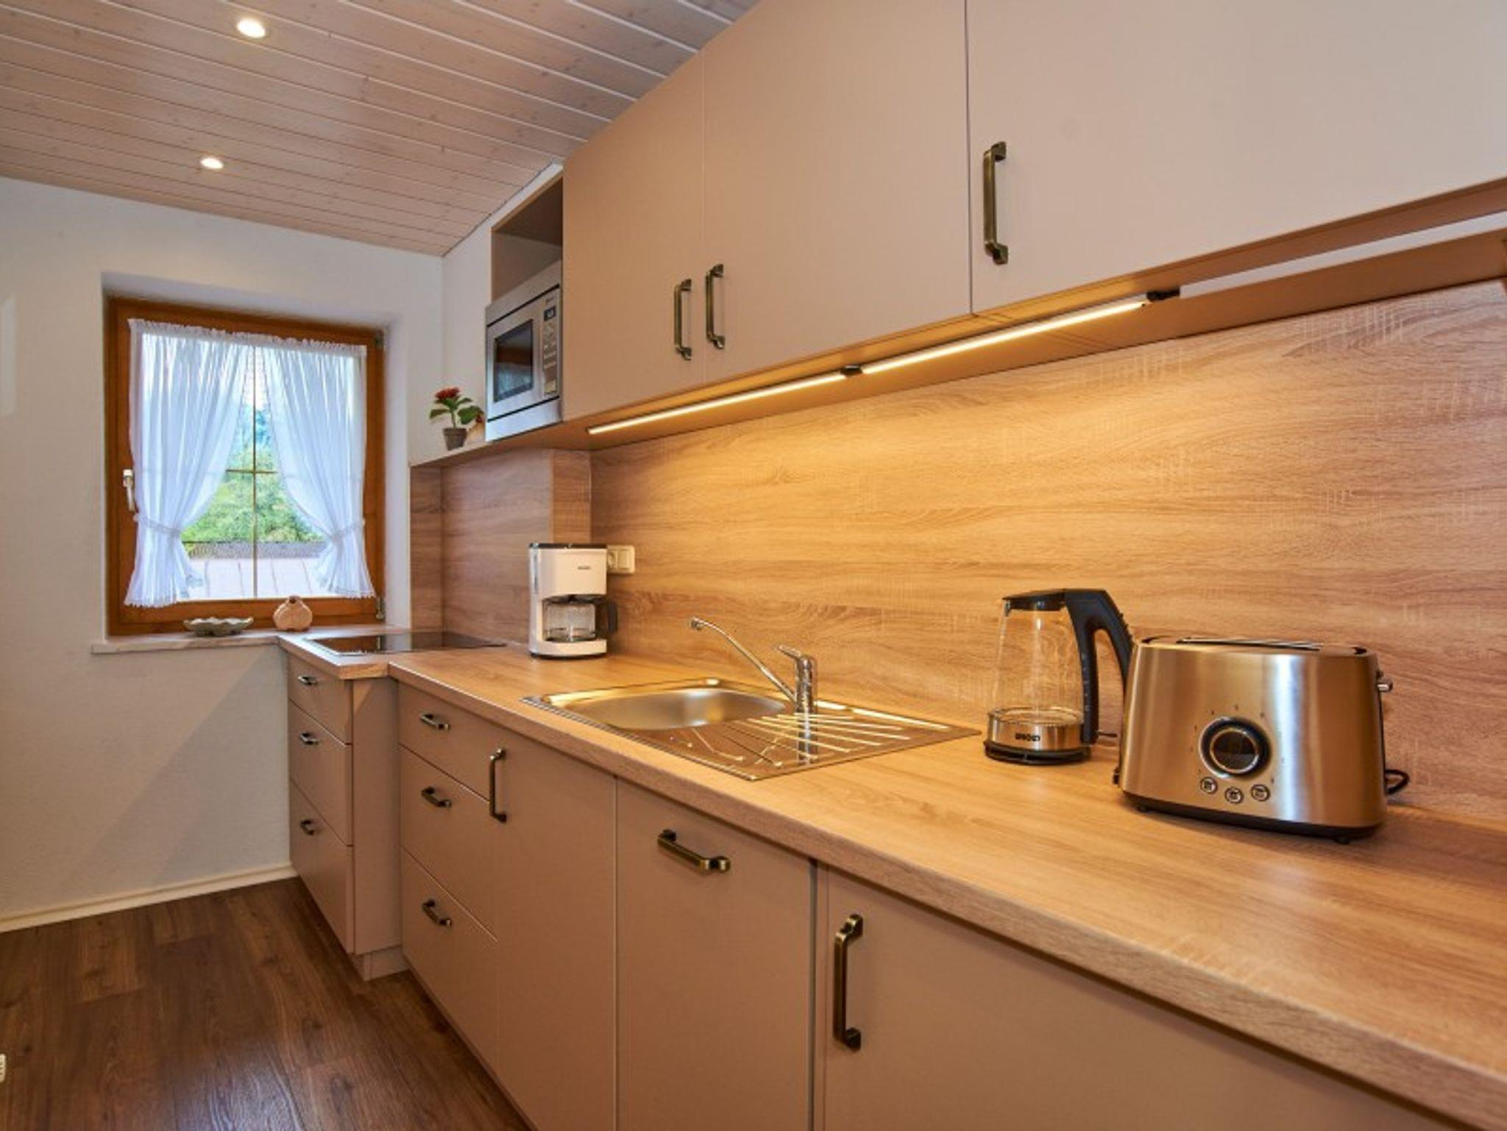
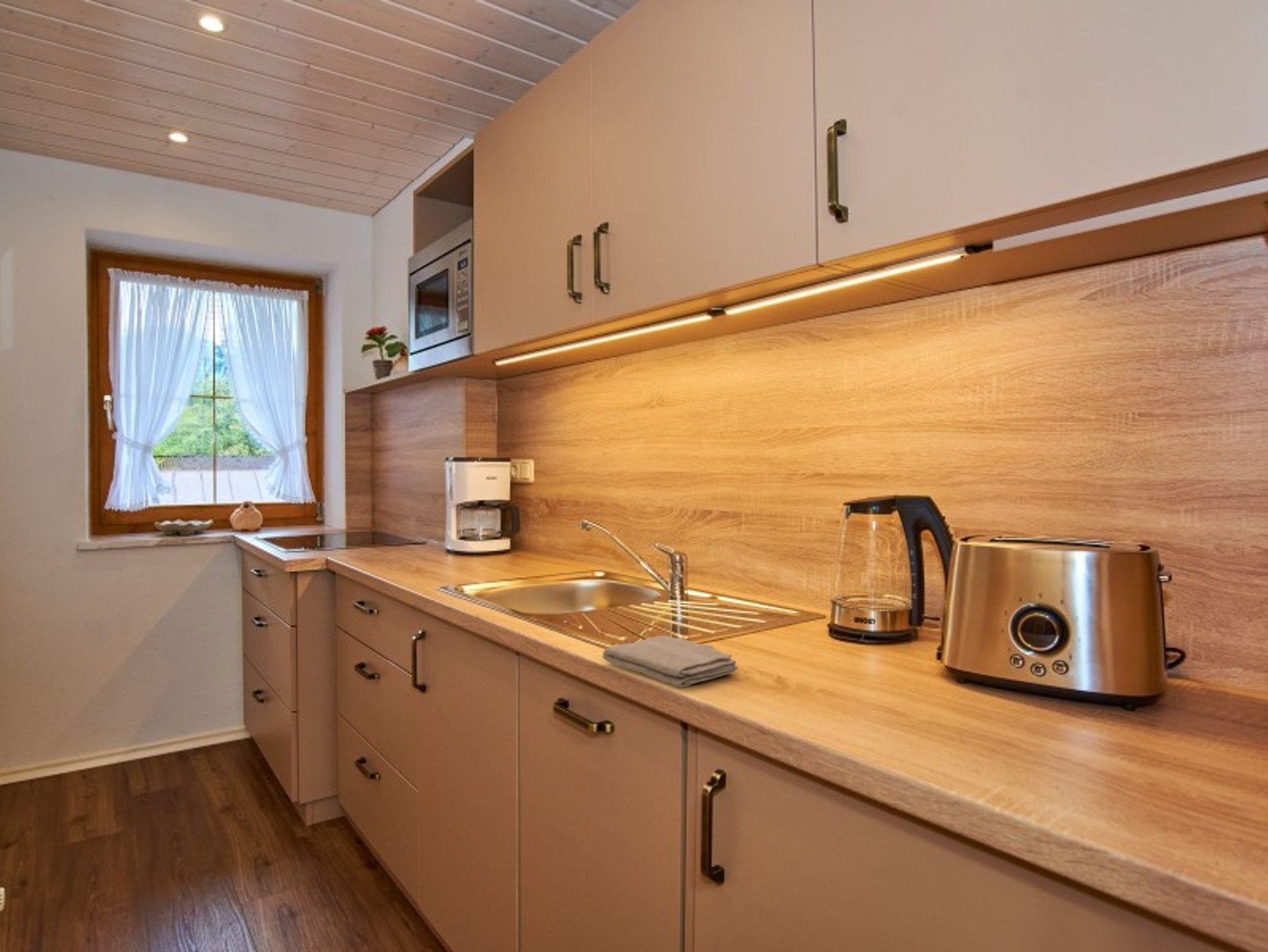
+ washcloth [602,635,739,688]
